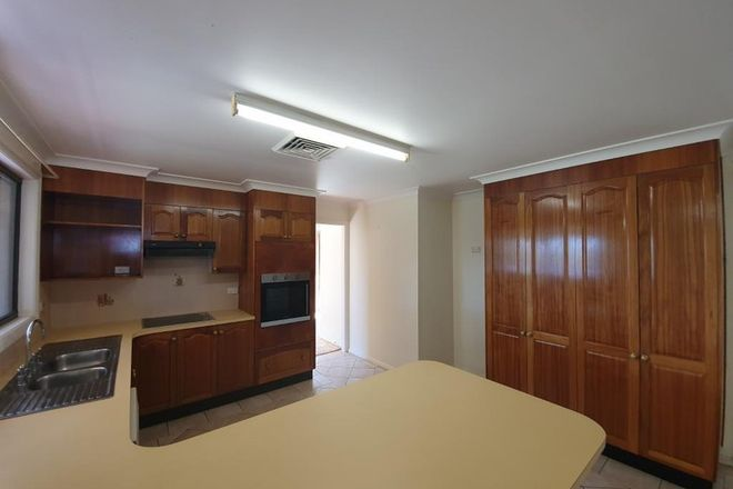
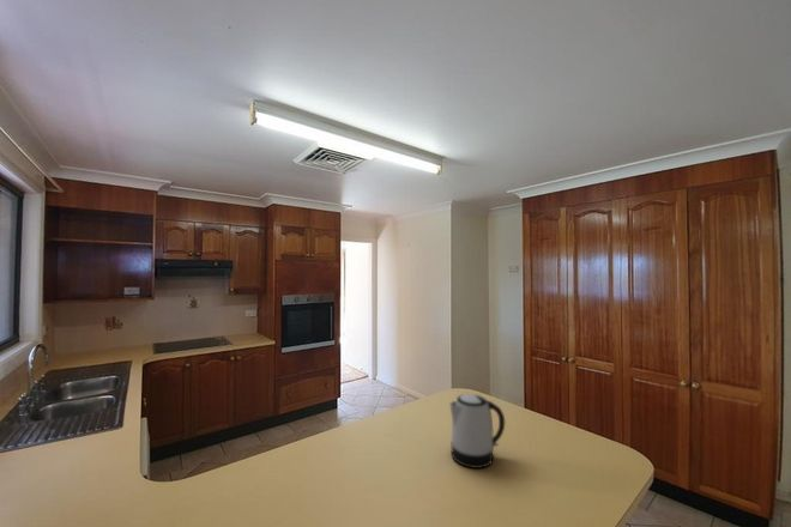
+ kettle [449,393,506,470]
